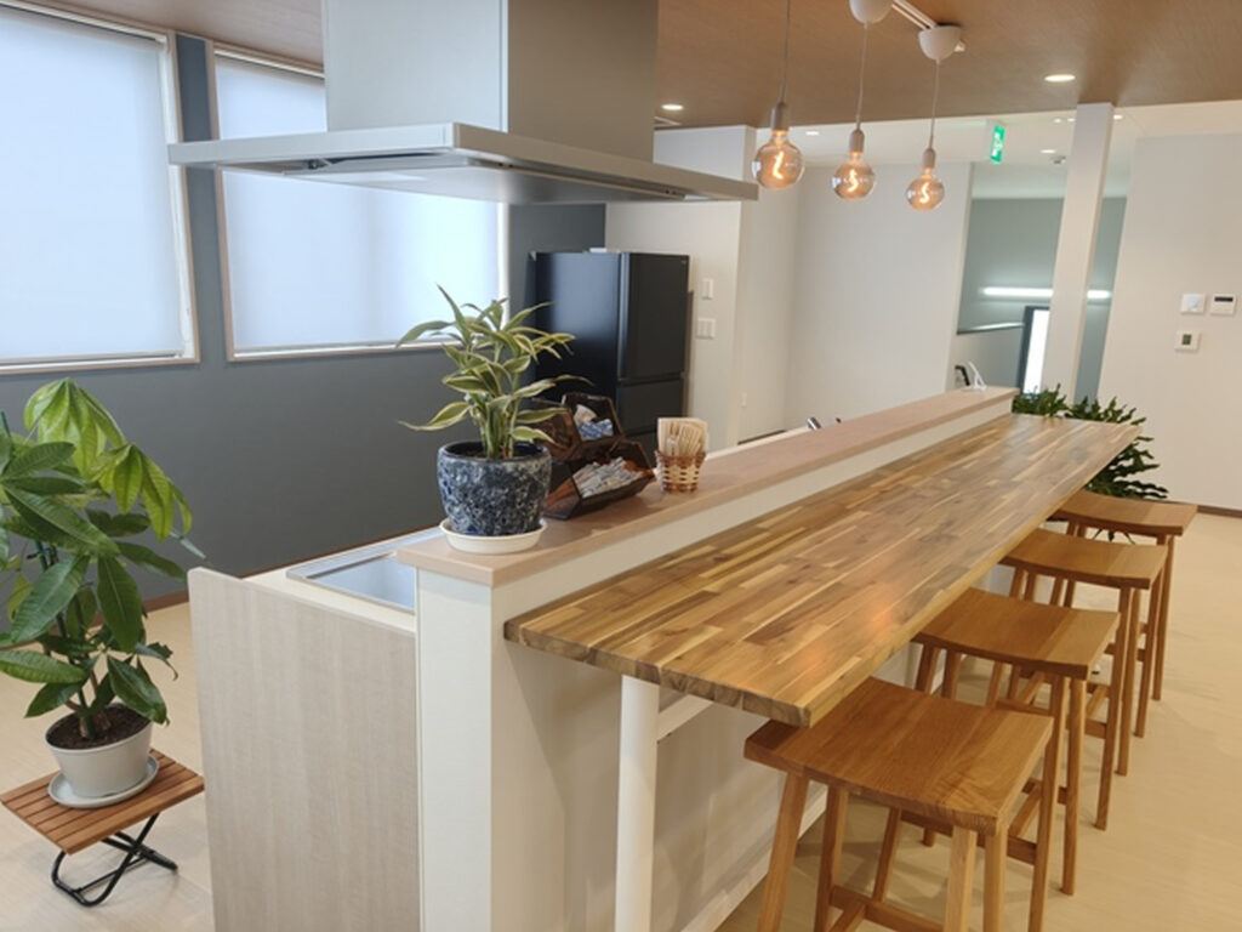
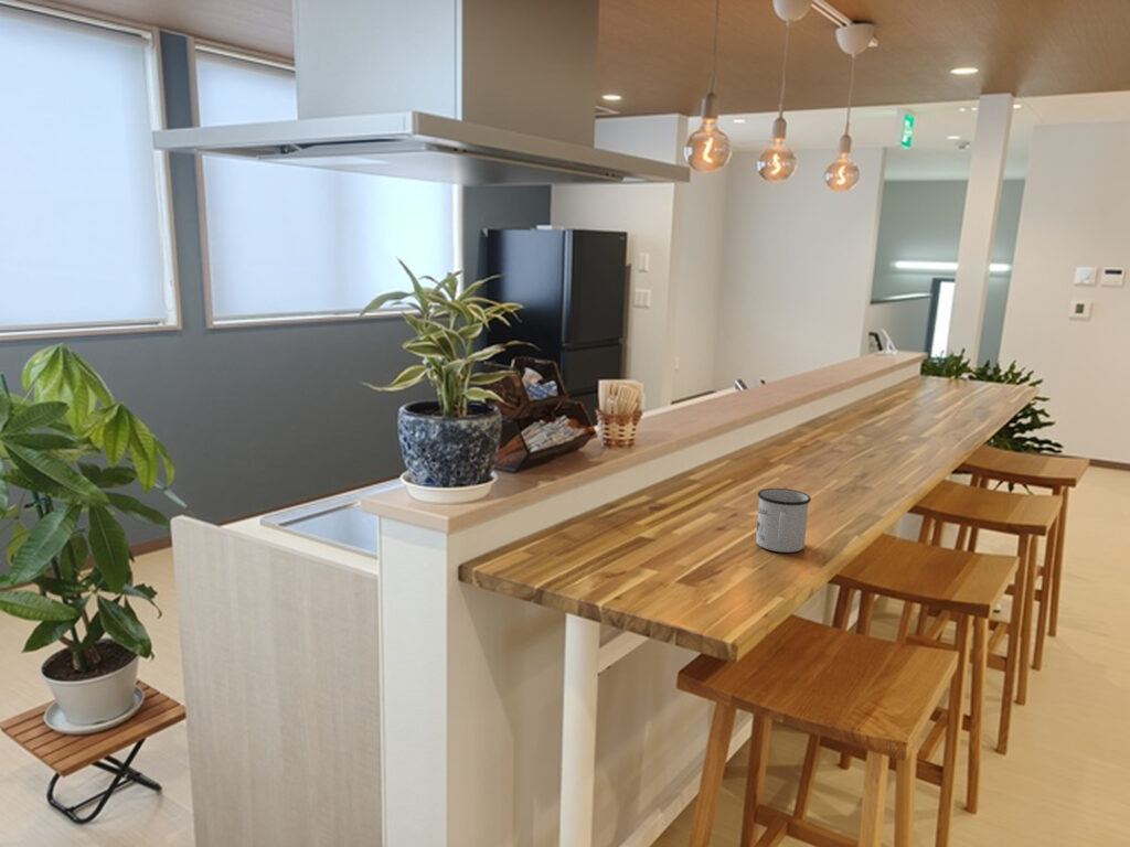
+ mug [755,487,812,554]
